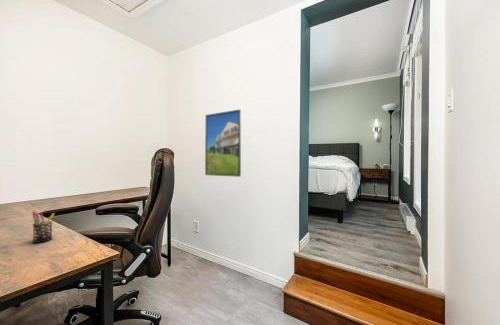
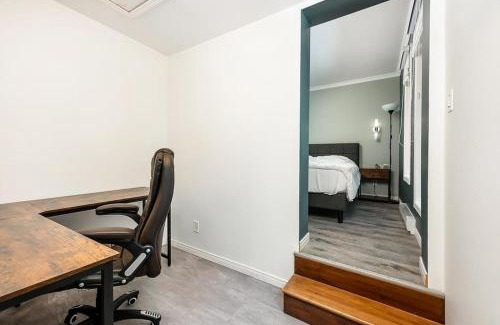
- pen holder [31,210,55,244]
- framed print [204,108,242,178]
